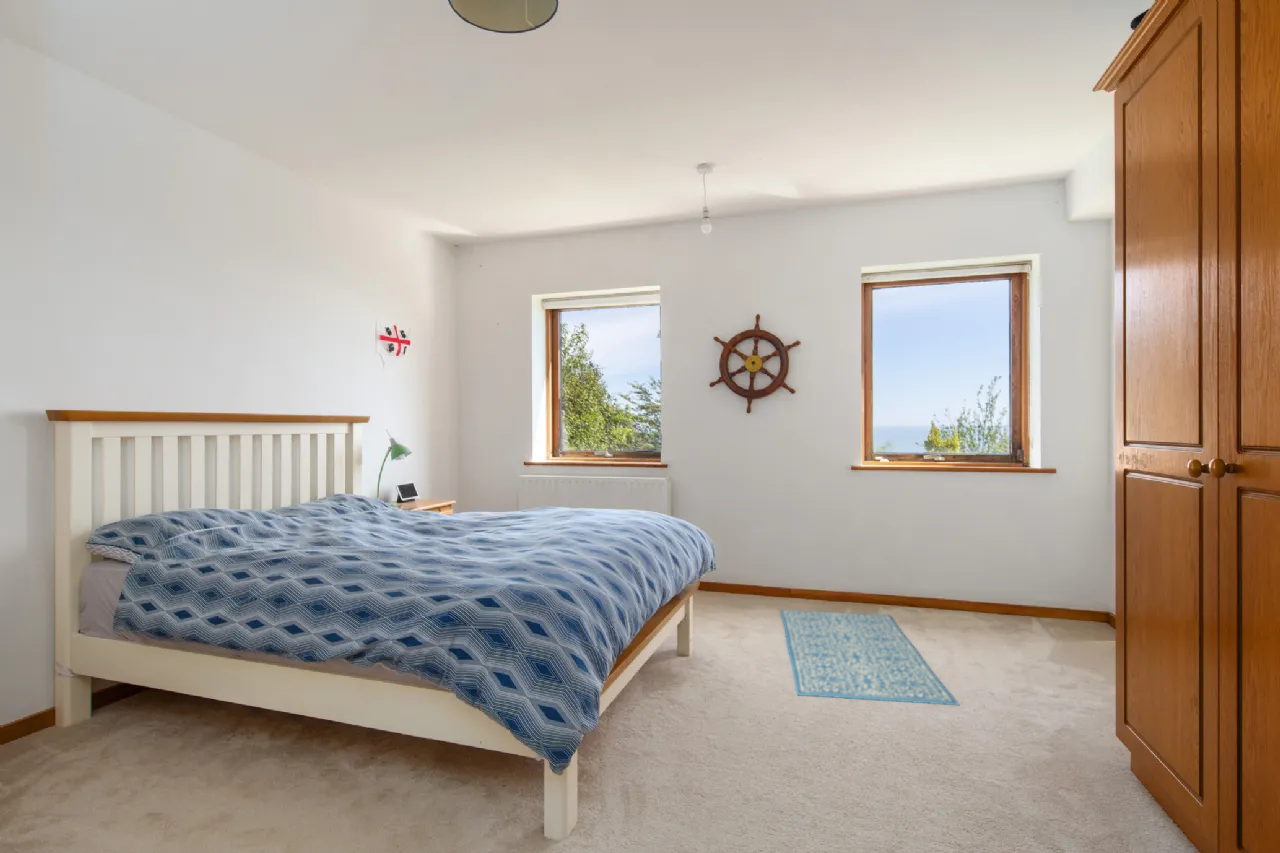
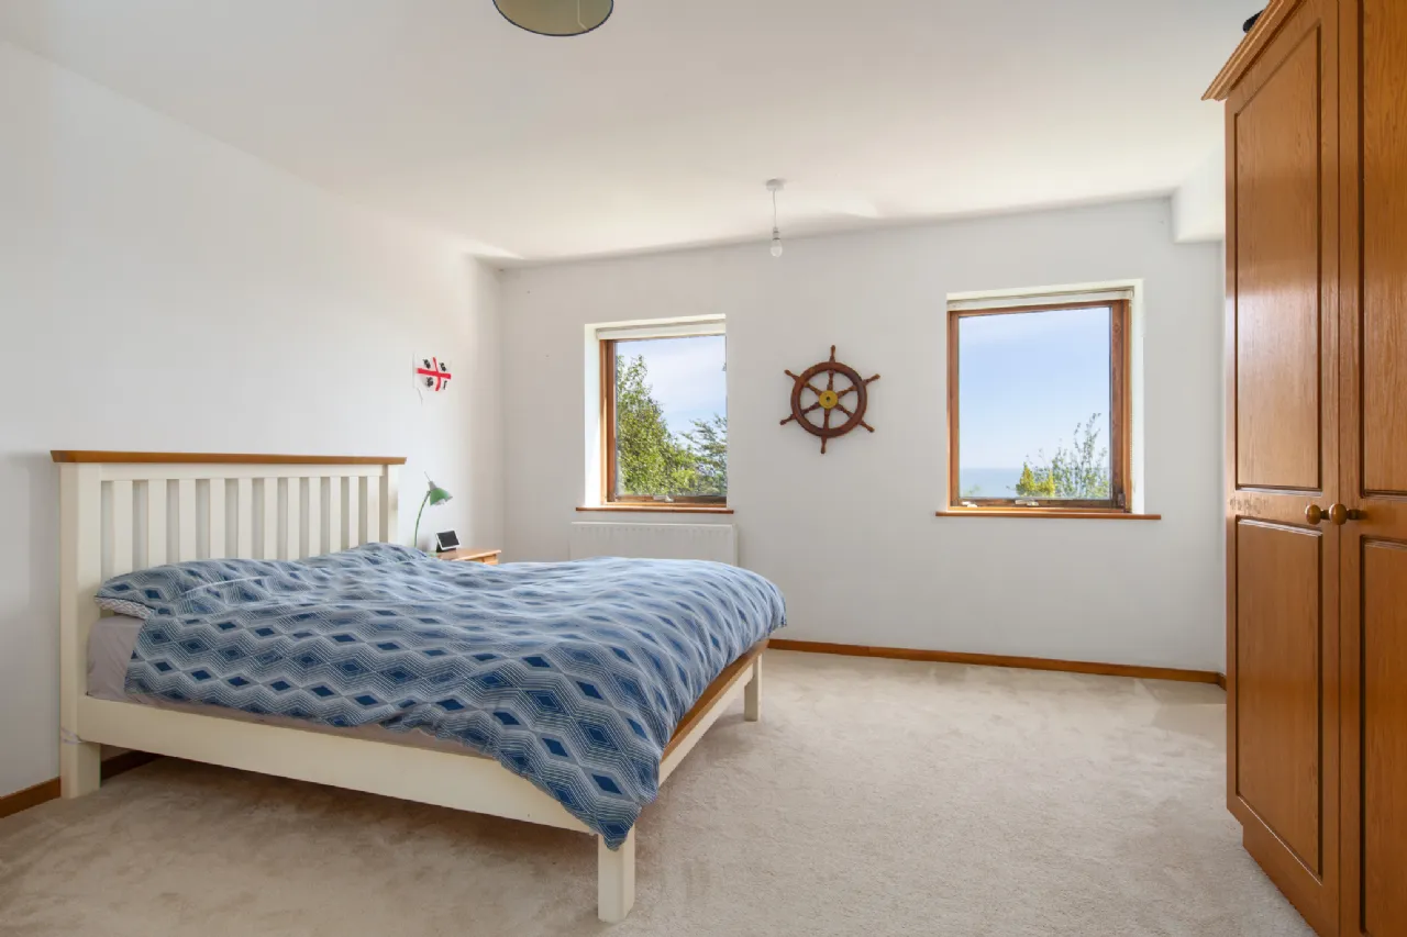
- rug [779,609,960,706]
